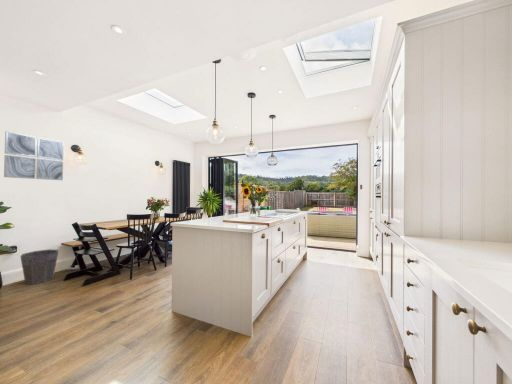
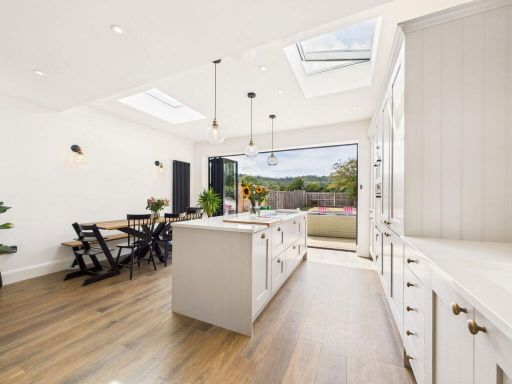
- wall art [3,130,65,181]
- waste bin [19,249,60,285]
